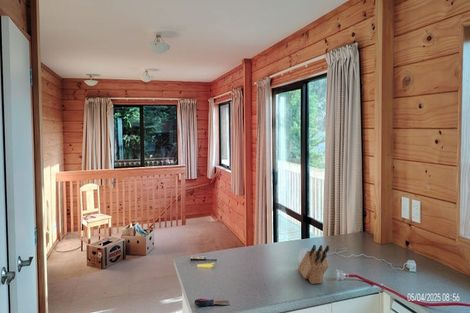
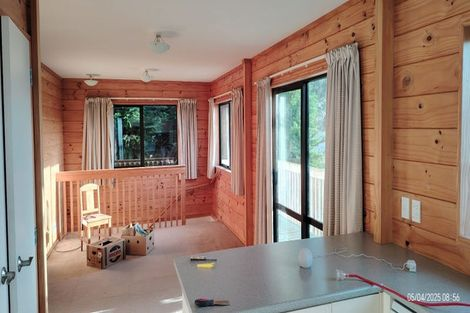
- knife block [297,244,330,285]
